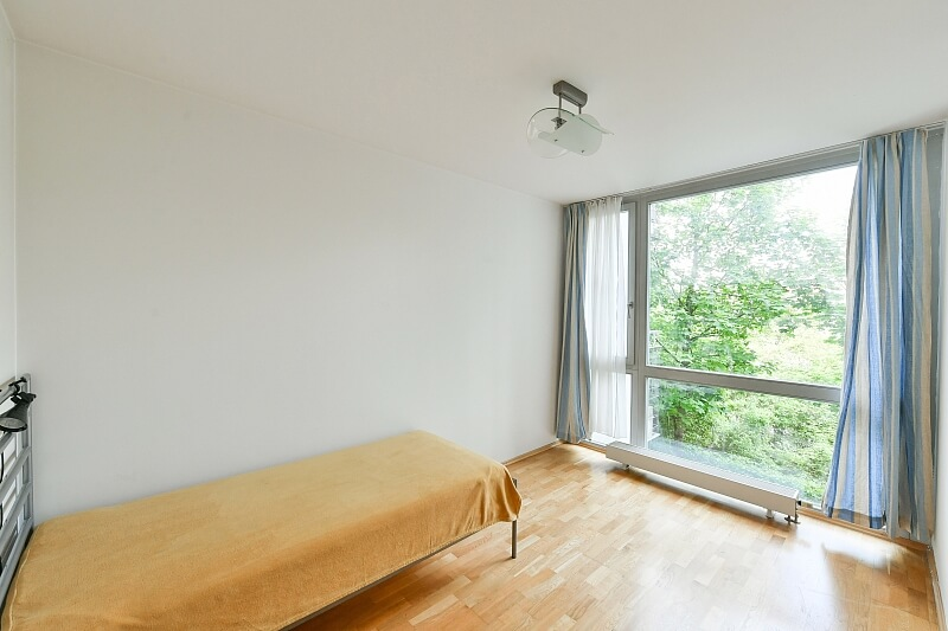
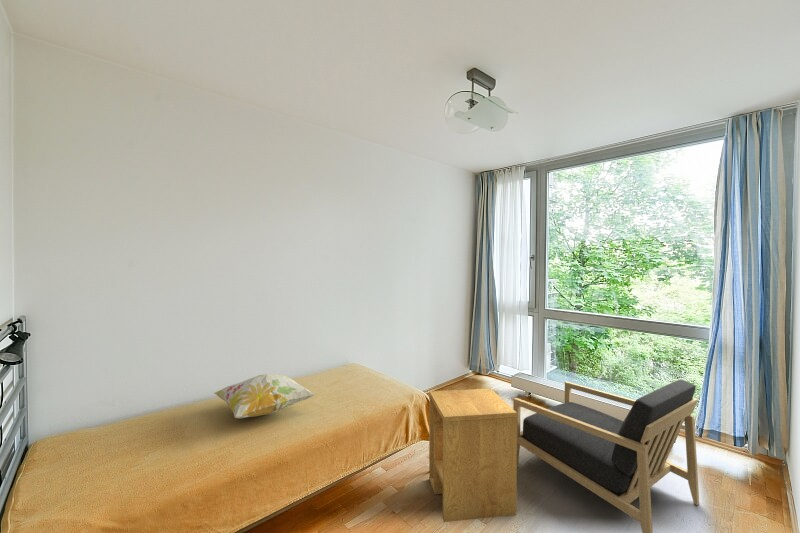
+ side table [428,387,518,523]
+ decorative pillow [213,373,317,419]
+ armchair [512,378,700,533]
